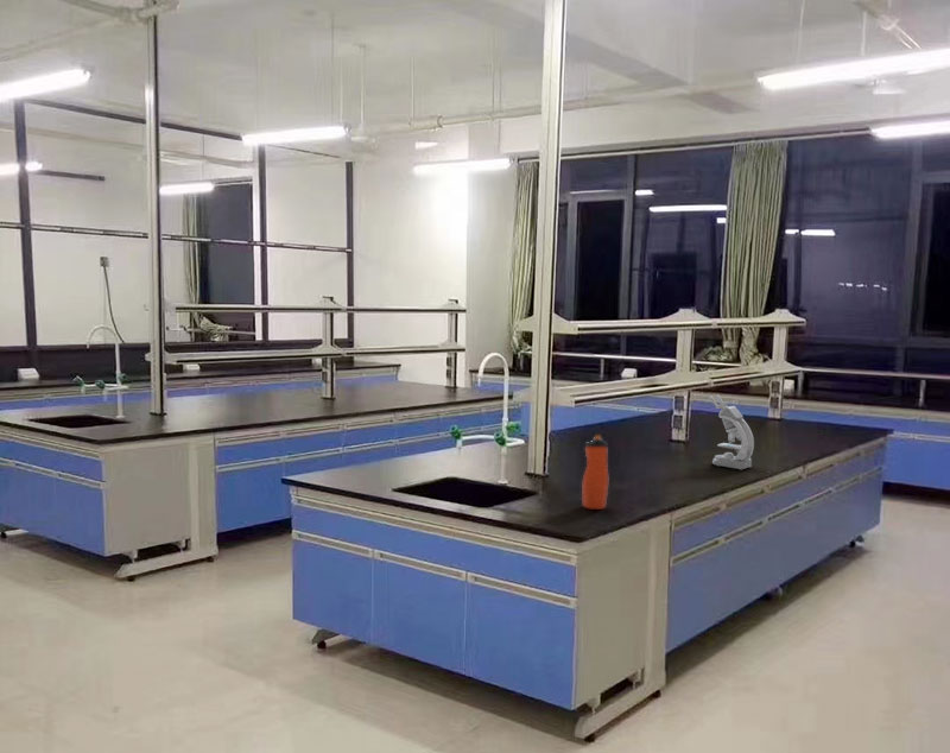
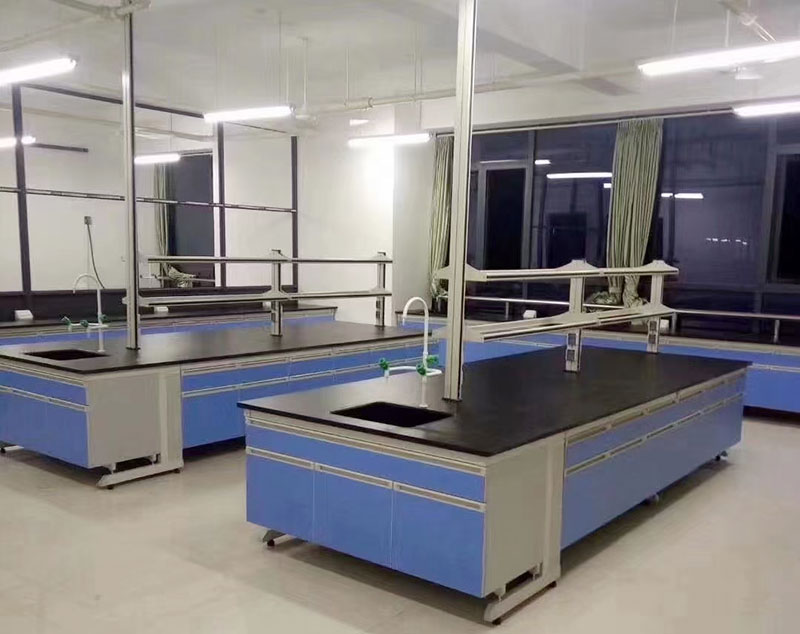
- microscope [708,393,755,472]
- water bottle [581,435,609,511]
